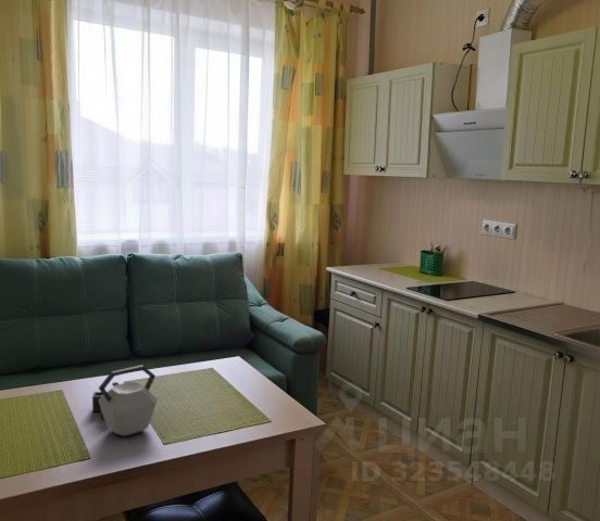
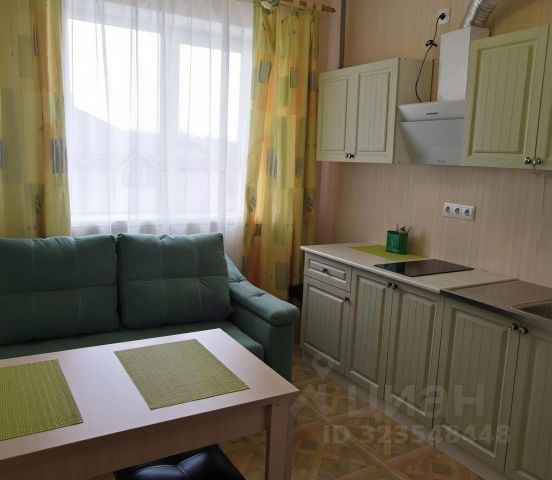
- kettle [91,364,159,437]
